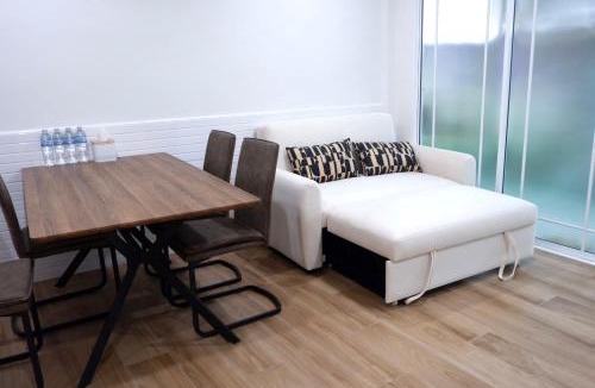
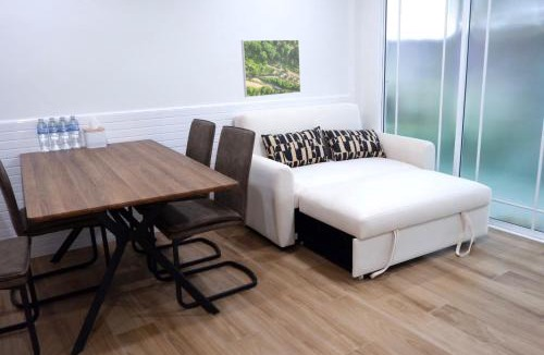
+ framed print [240,38,302,98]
